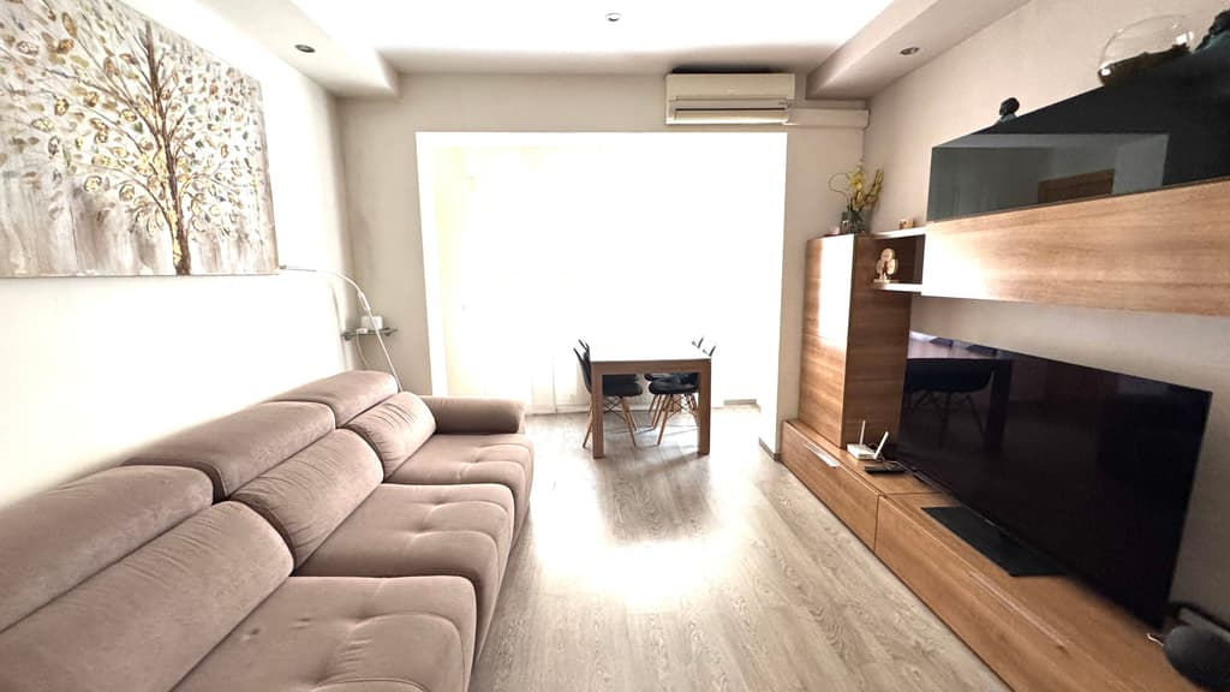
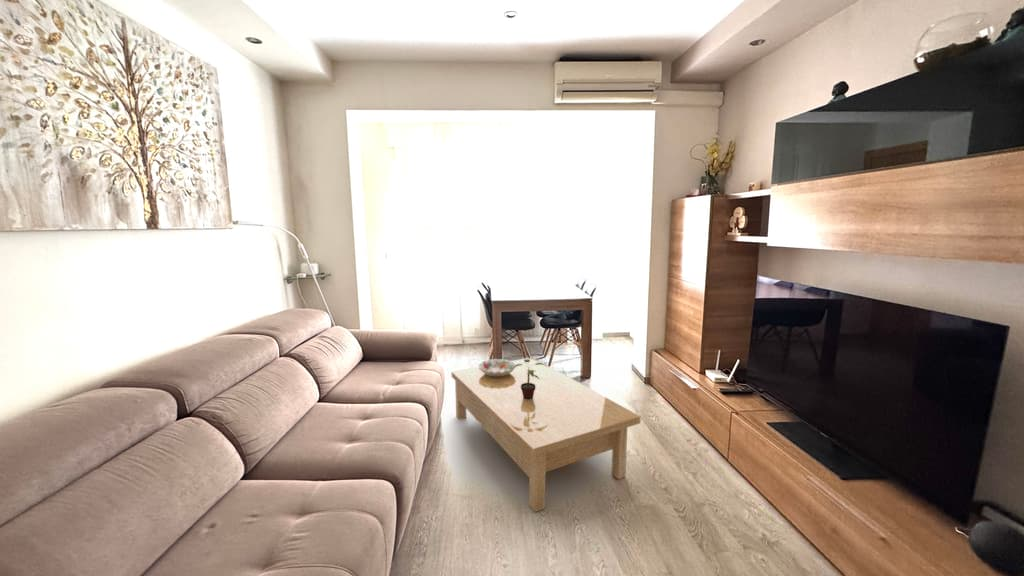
+ coffee table [450,356,642,513]
+ potted plant [510,358,548,400]
+ decorative bowl [477,358,515,376]
